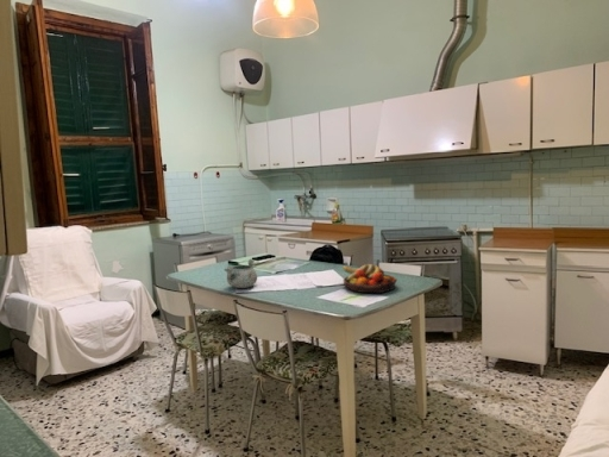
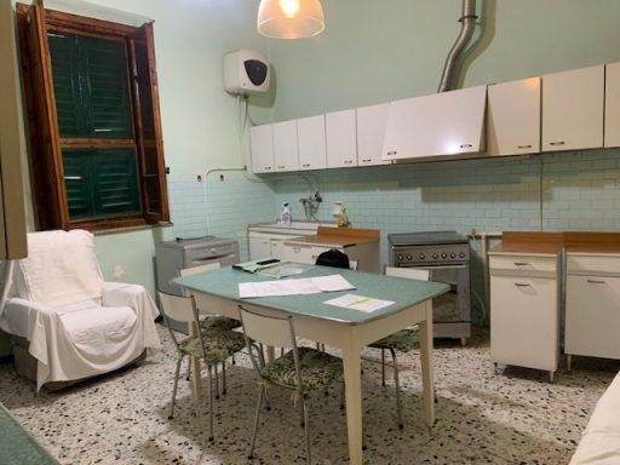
- fruit bowl [341,263,398,294]
- decorative bowl [224,258,258,289]
